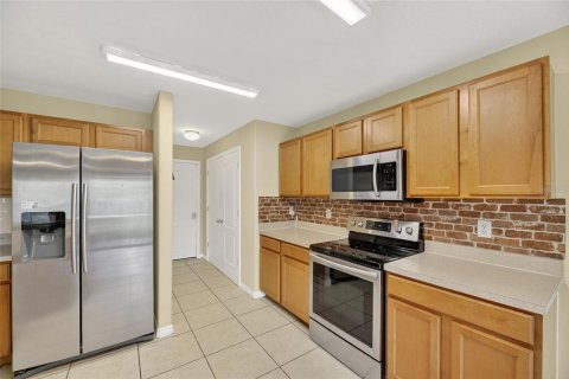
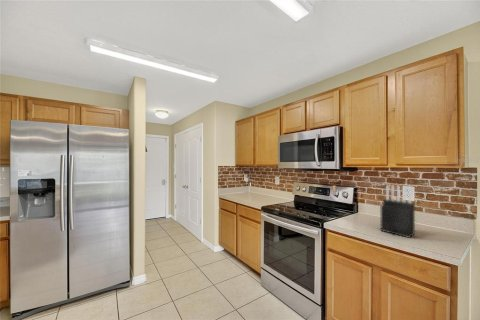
+ knife block [380,184,416,239]
